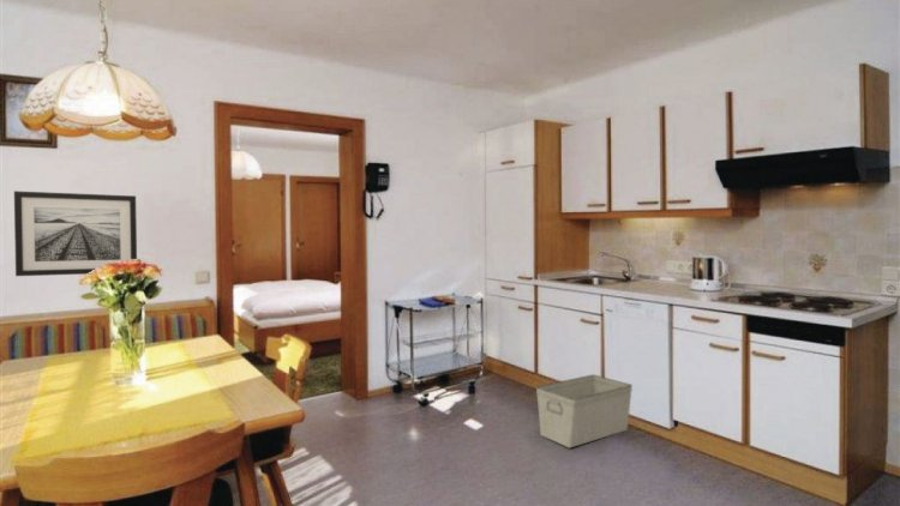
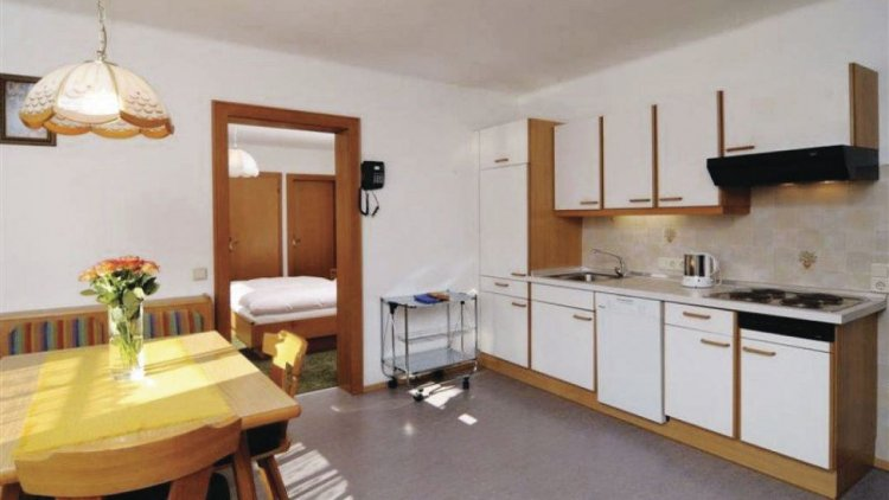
- storage bin [535,373,634,448]
- wall art [13,189,138,277]
